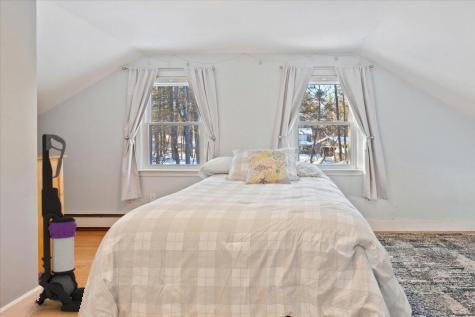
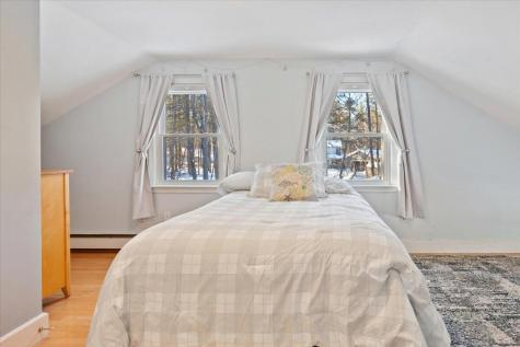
- vacuum cleaner [36,133,86,313]
